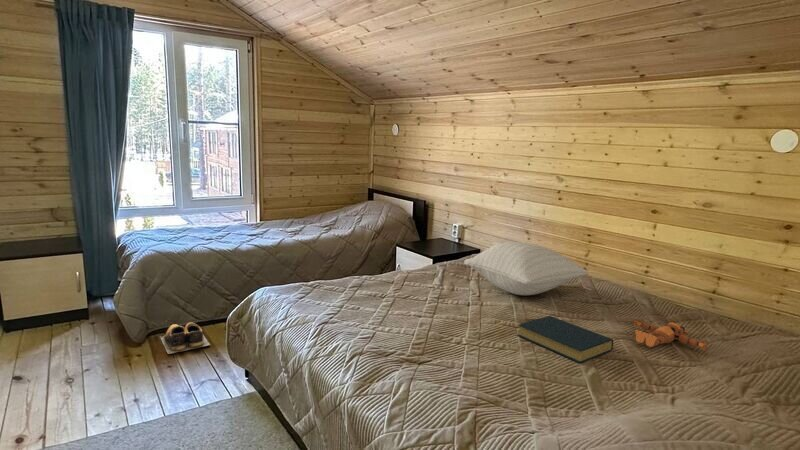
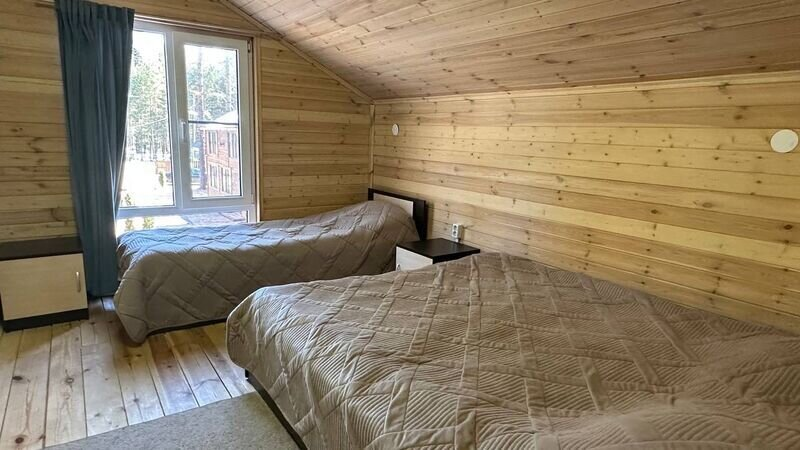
- shoes [159,321,211,355]
- teddy bear [632,318,709,351]
- hardback book [517,315,614,364]
- pillow [463,241,589,296]
